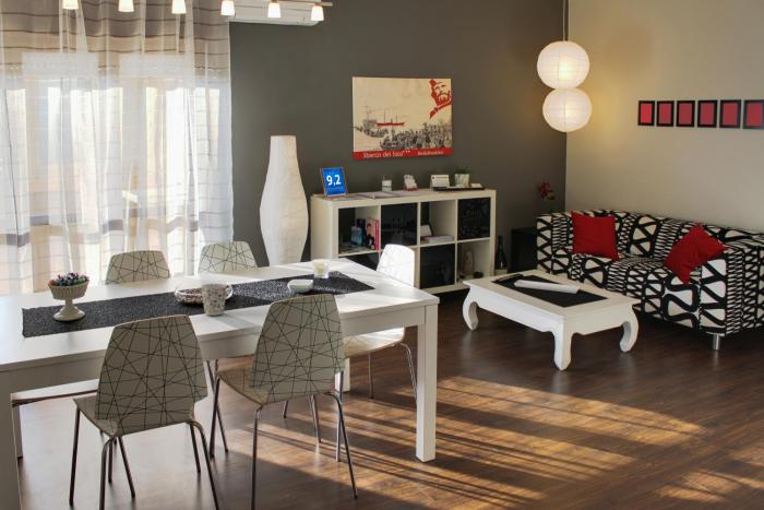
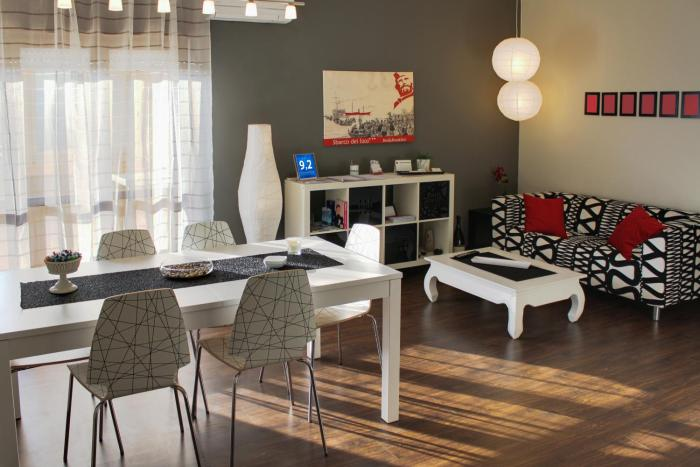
- cup [200,283,228,317]
